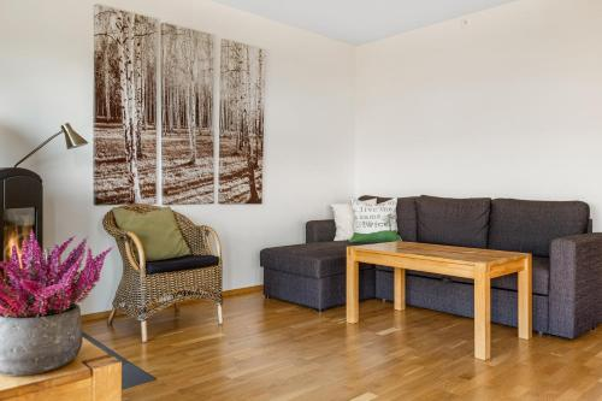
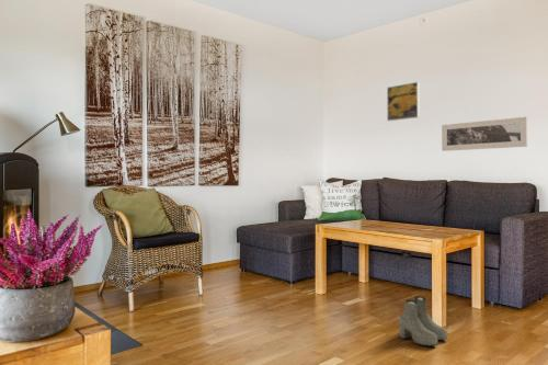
+ boots [398,295,448,346]
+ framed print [441,116,528,152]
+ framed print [386,81,421,122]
